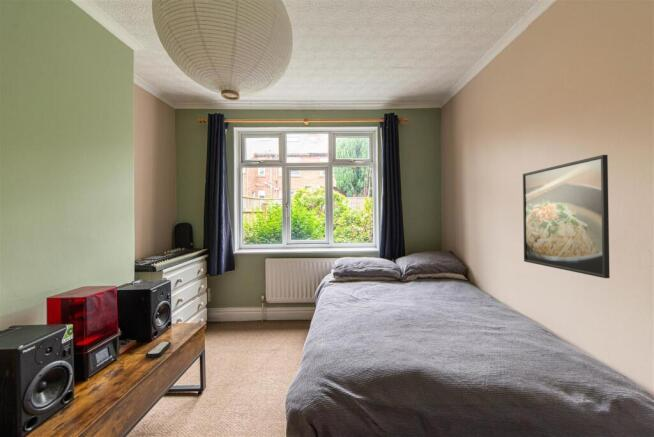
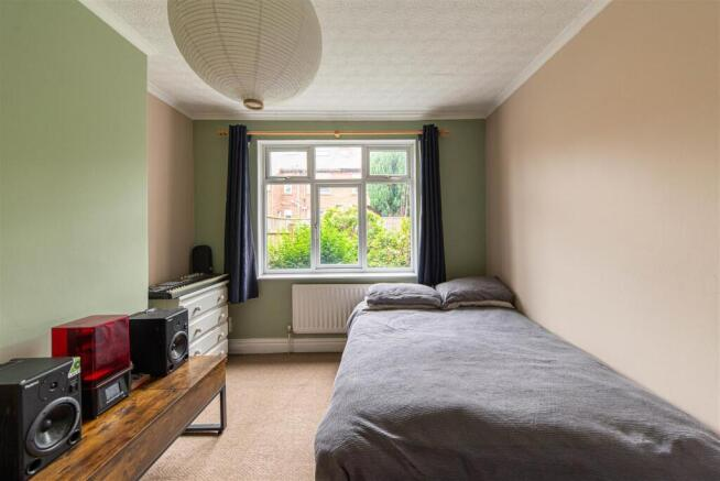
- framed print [522,154,611,279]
- remote control [145,341,172,359]
